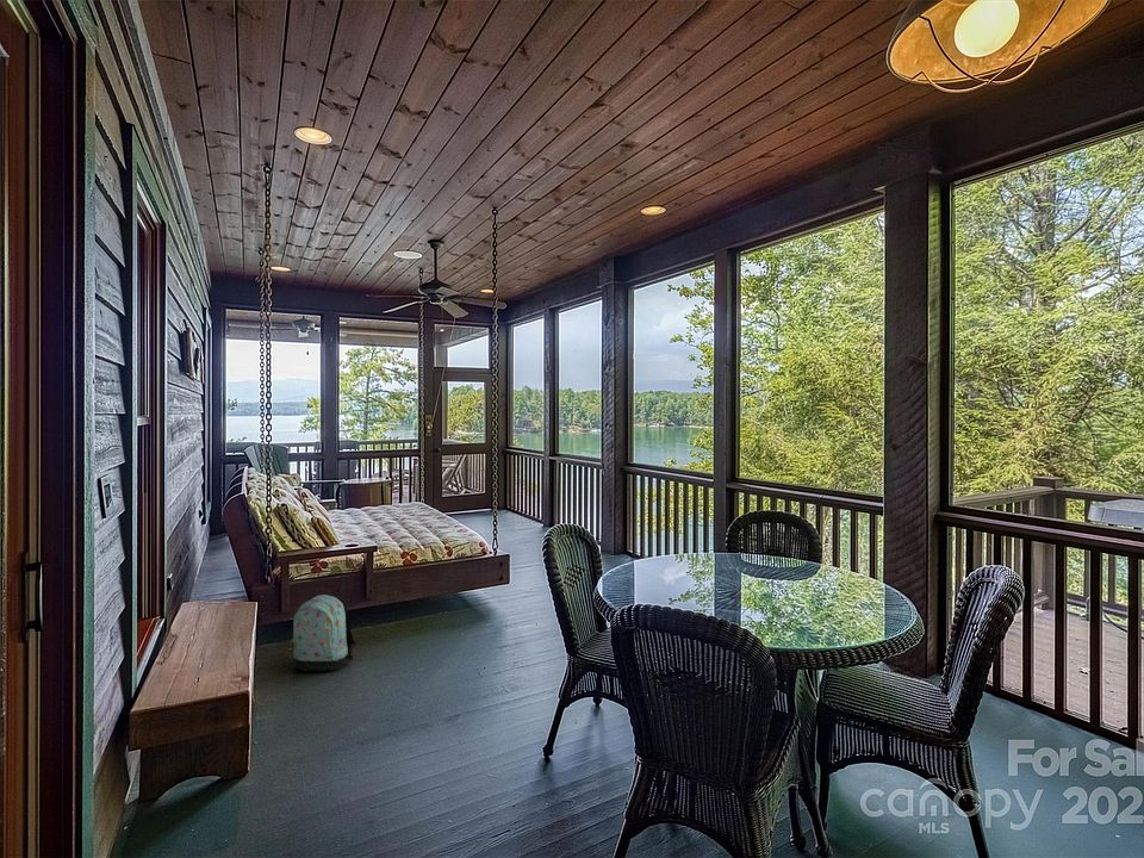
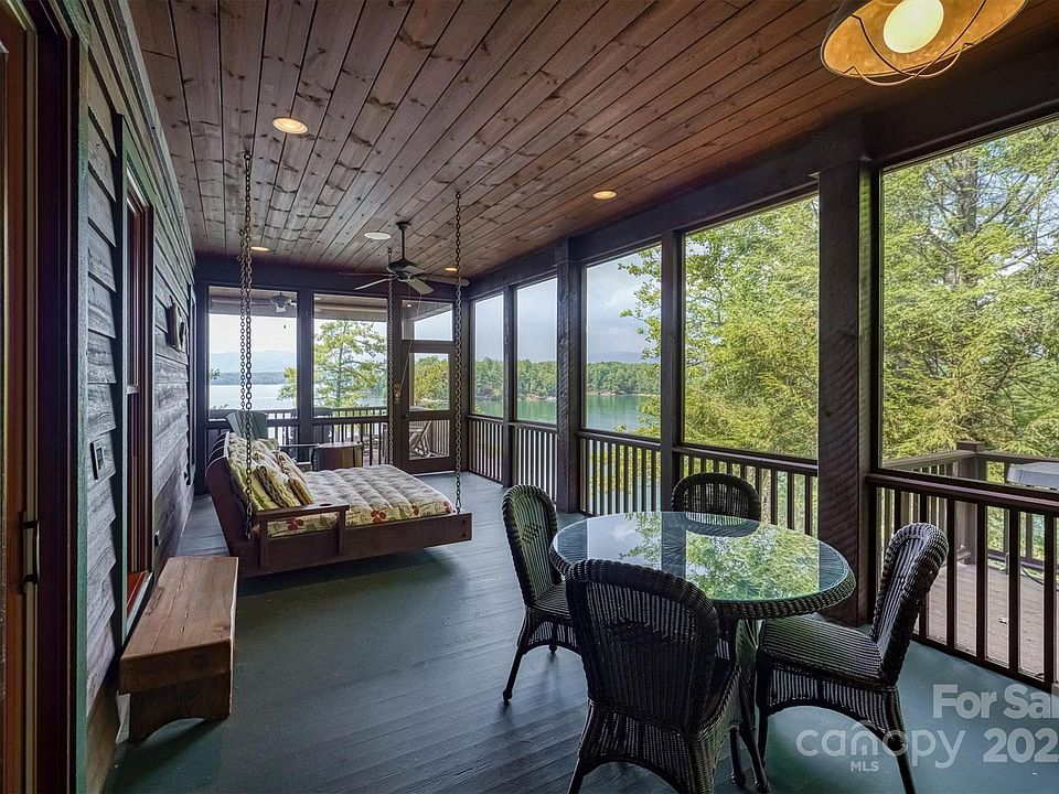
- backpack [290,593,358,672]
